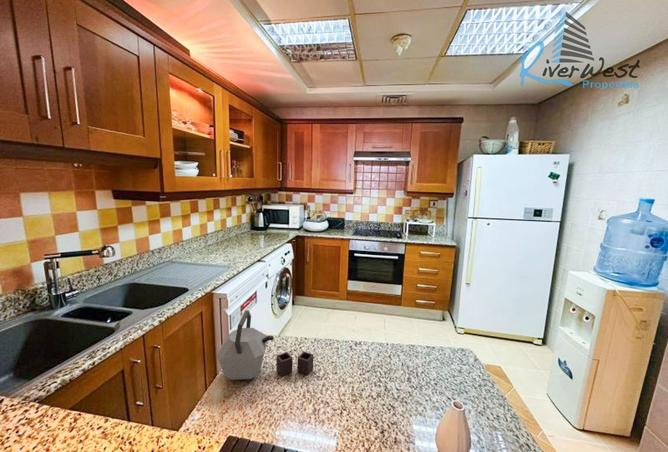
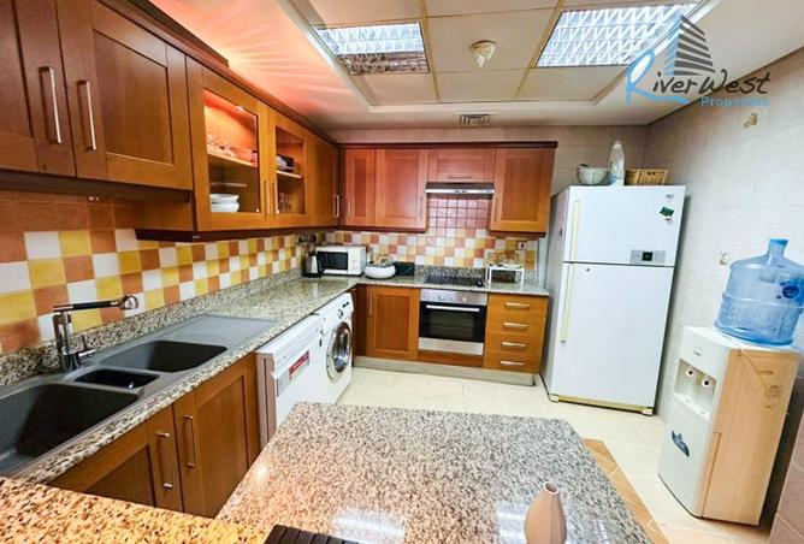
- kettle [216,309,315,381]
